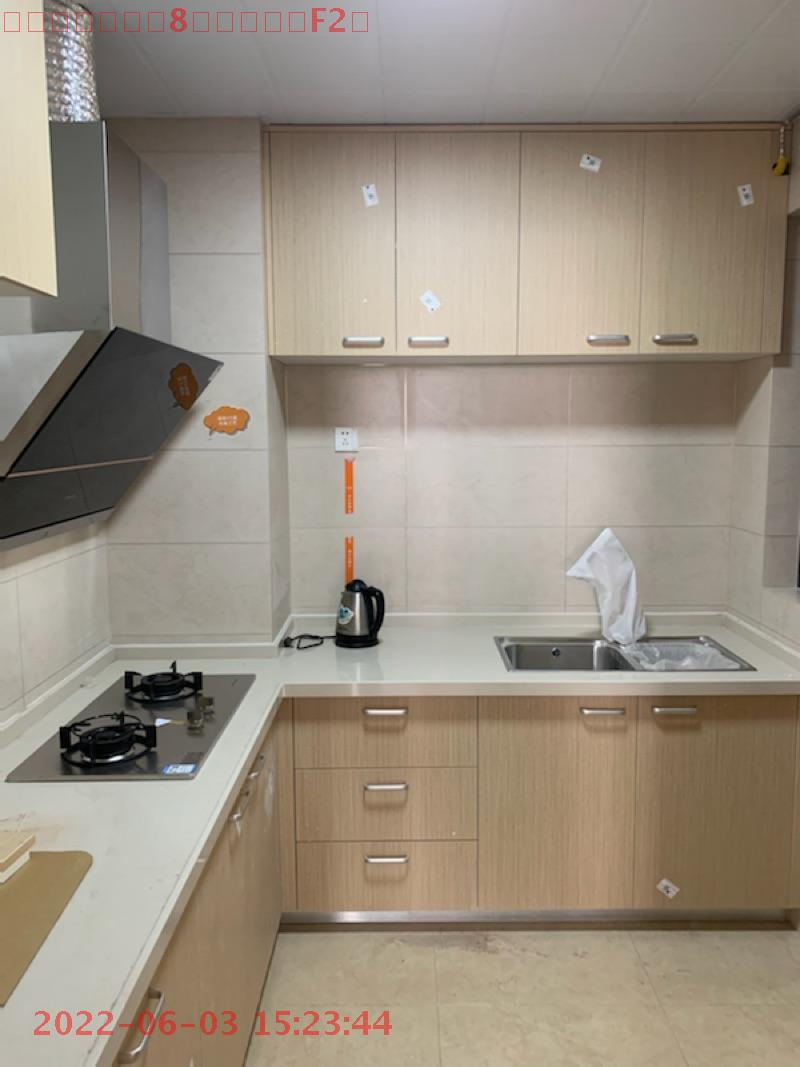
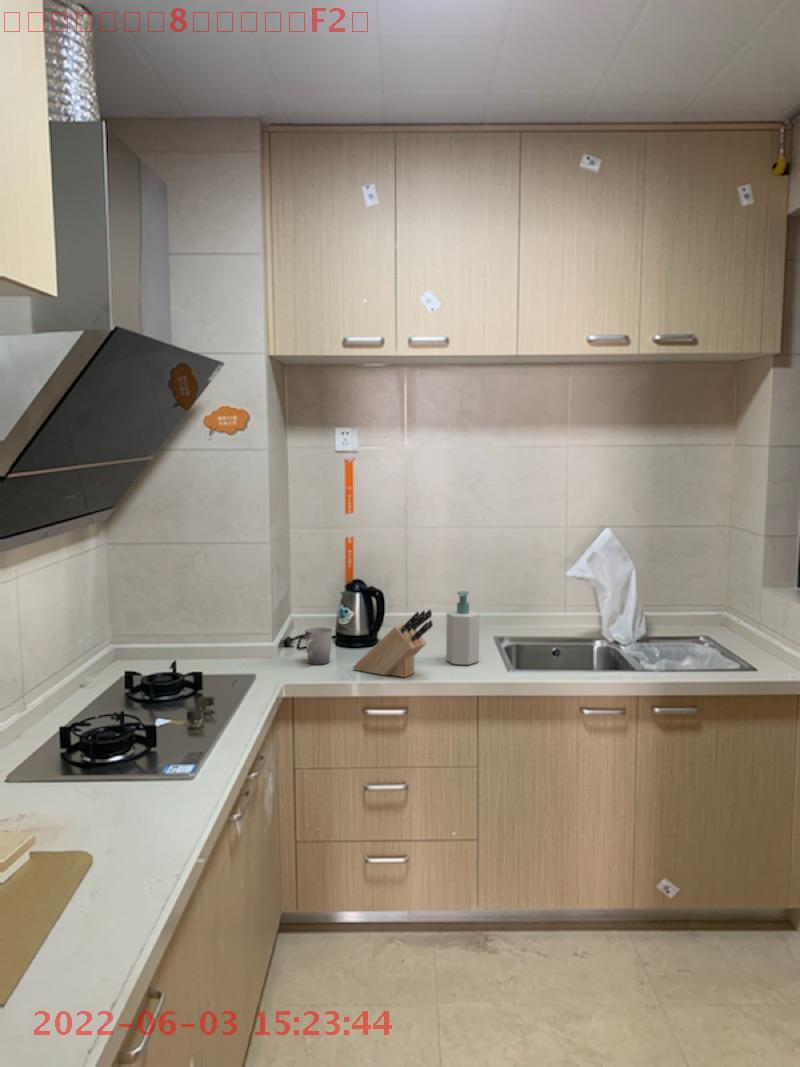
+ soap bottle [445,590,480,666]
+ cup [304,626,334,665]
+ knife block [352,608,434,678]
